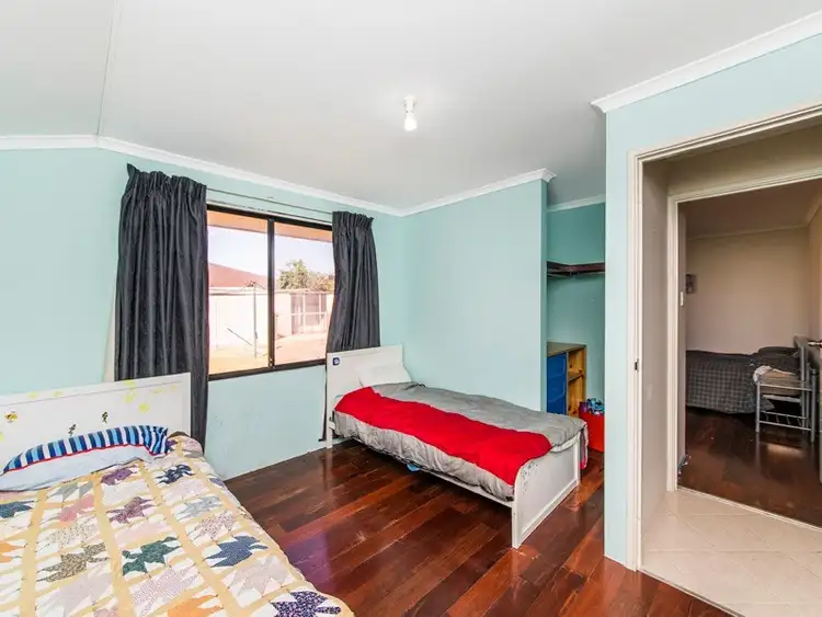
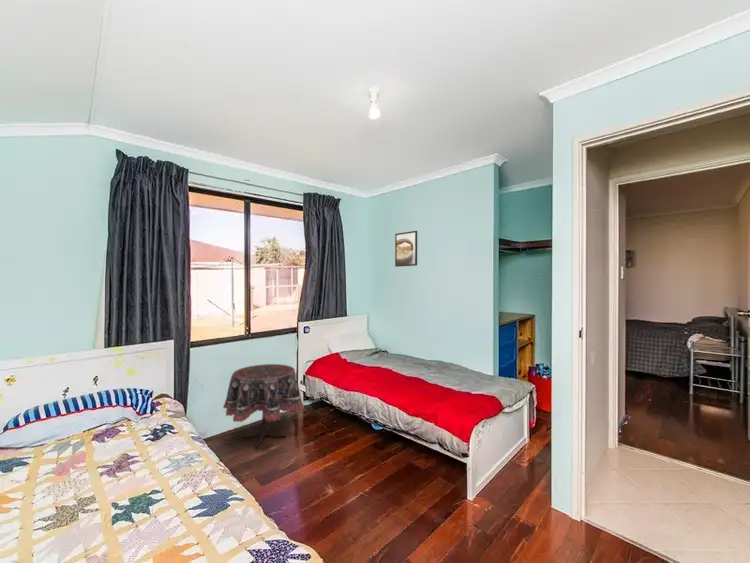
+ side table [222,363,305,449]
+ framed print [394,230,418,268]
